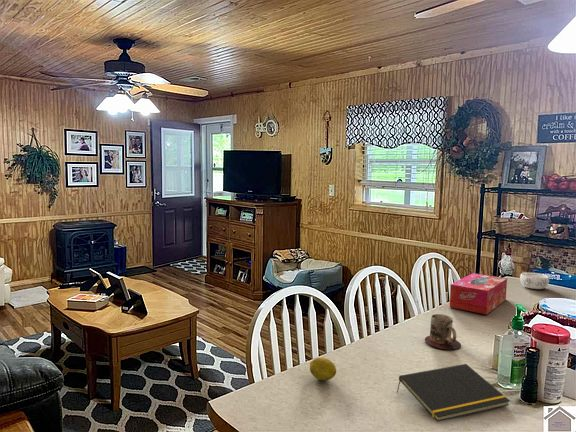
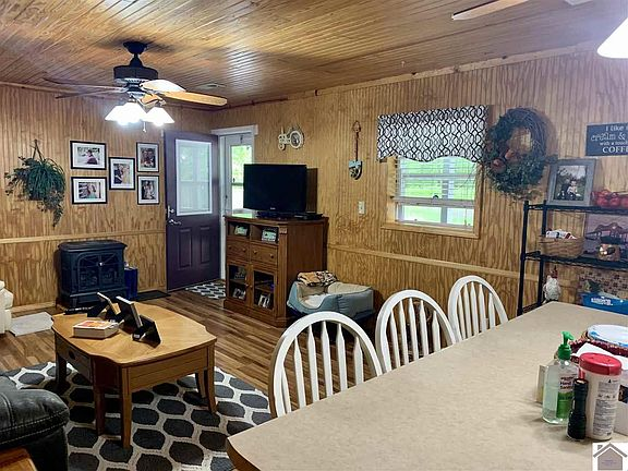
- mug [424,313,462,350]
- decorative bowl [519,272,550,290]
- tissue box [449,272,508,315]
- notepad [396,363,511,423]
- fruit [309,356,337,382]
